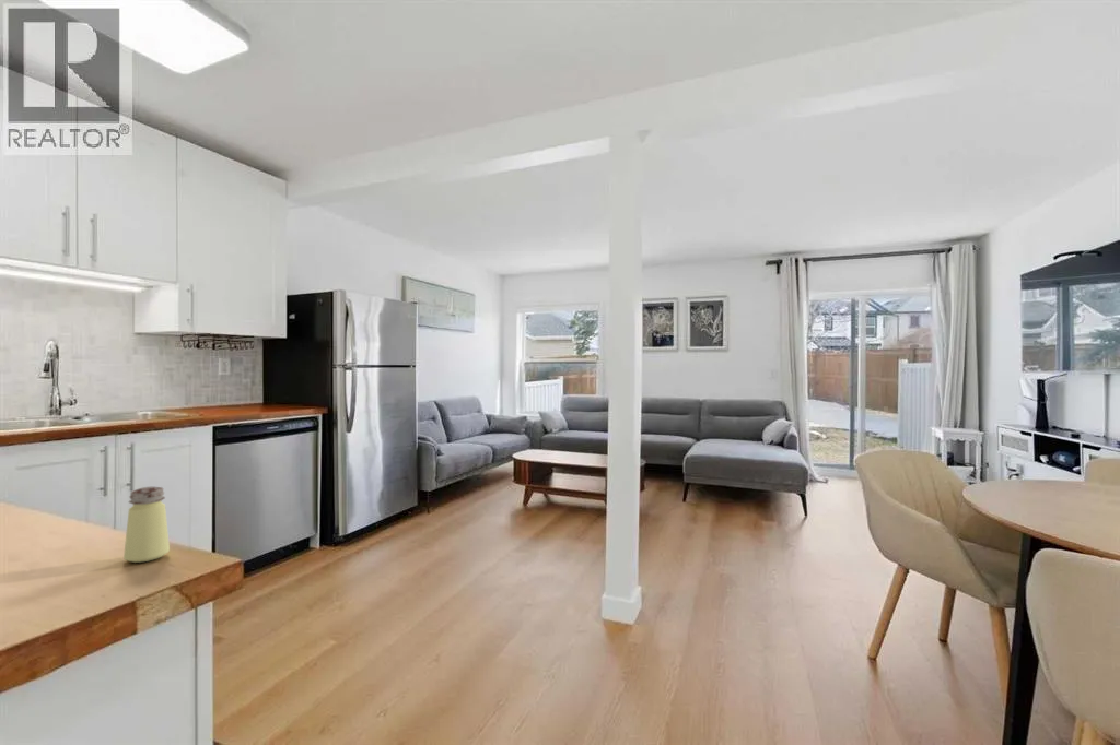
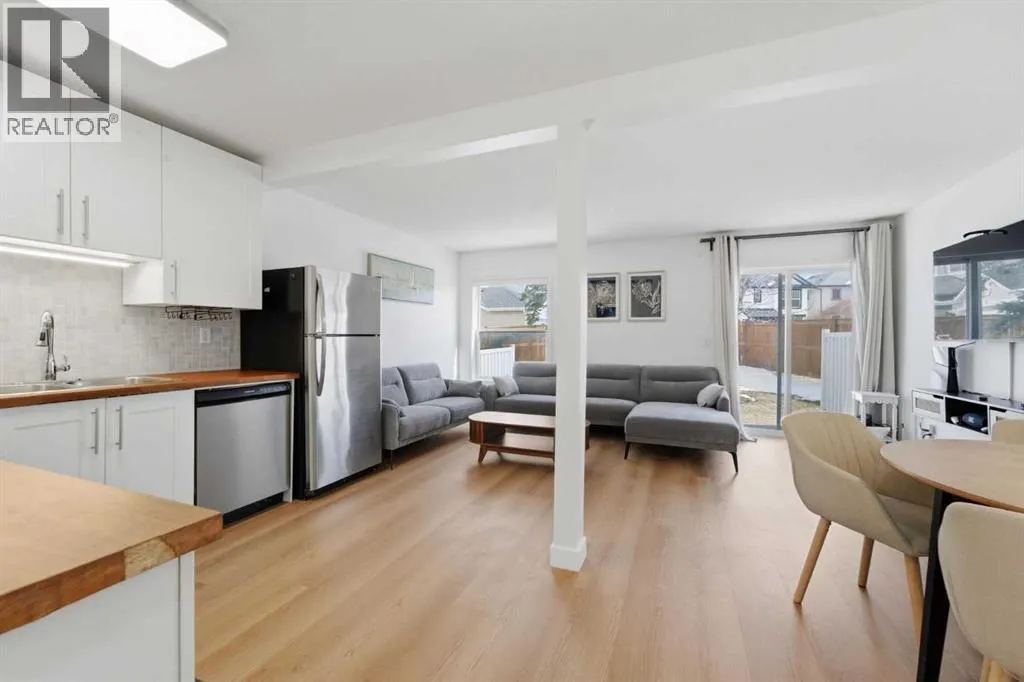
- saltshaker [122,486,171,564]
